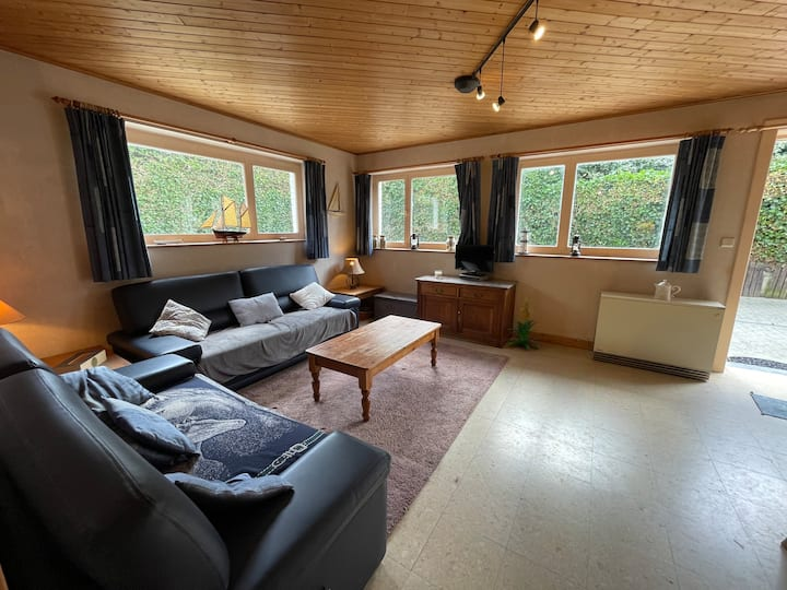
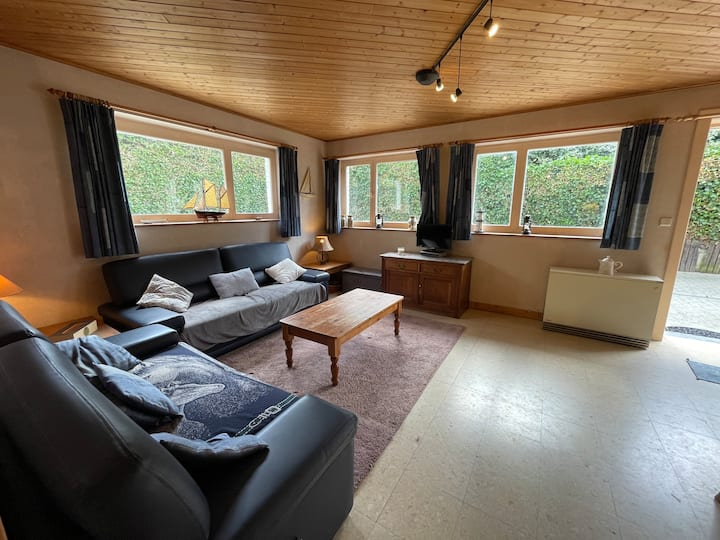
- indoor plant [506,296,542,351]
